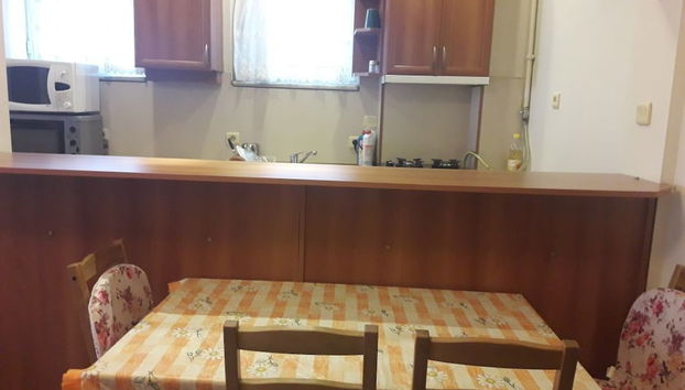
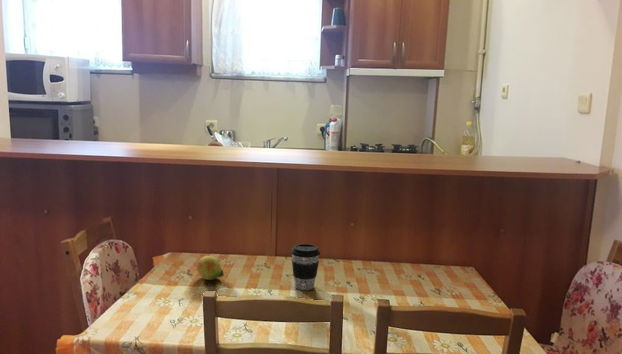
+ fruit [196,255,225,281]
+ coffee cup [290,243,321,291]
